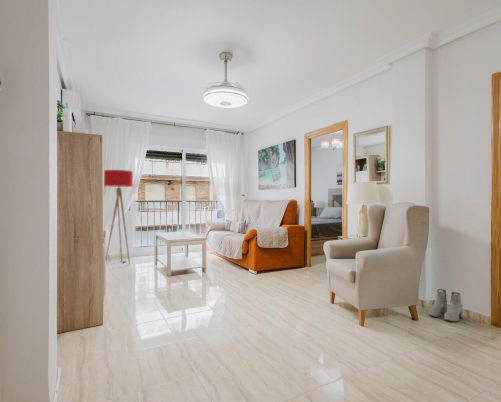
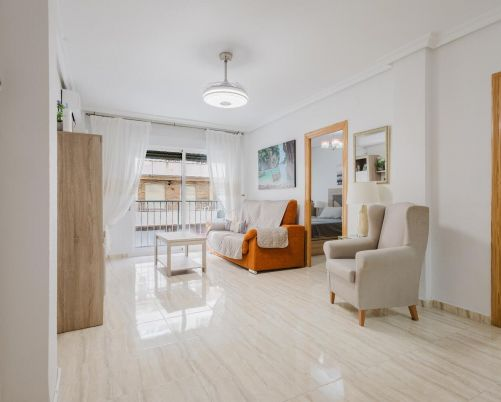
- boots [428,288,464,322]
- floor lamp [103,169,134,266]
